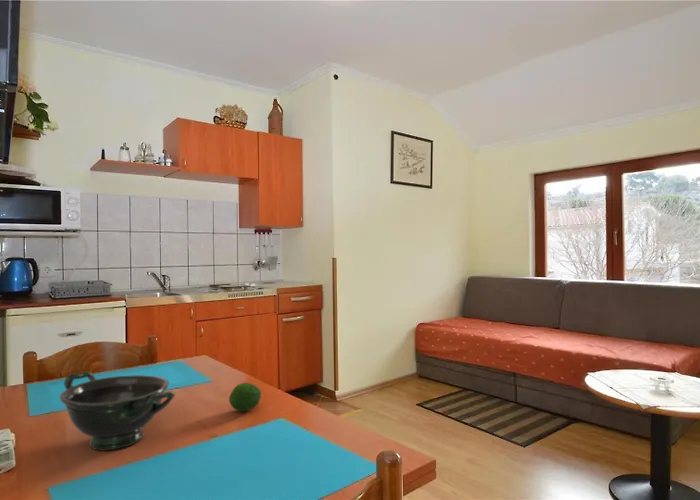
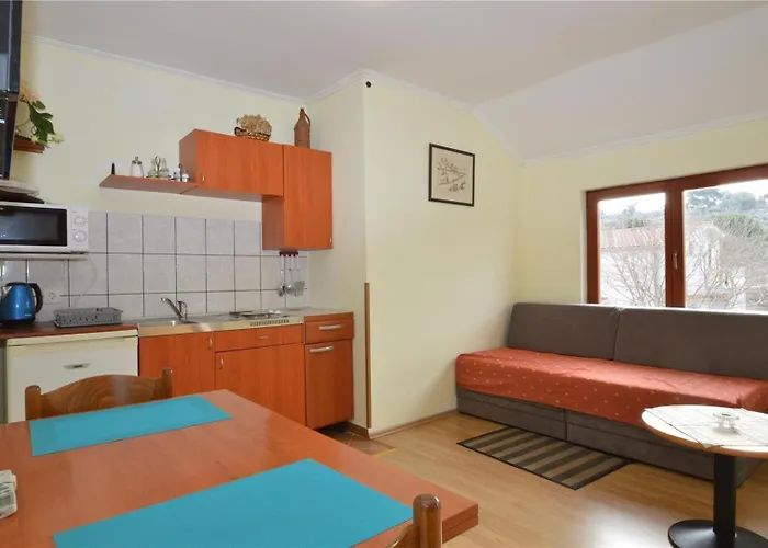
- fruit [228,382,263,412]
- bowl [58,370,176,451]
